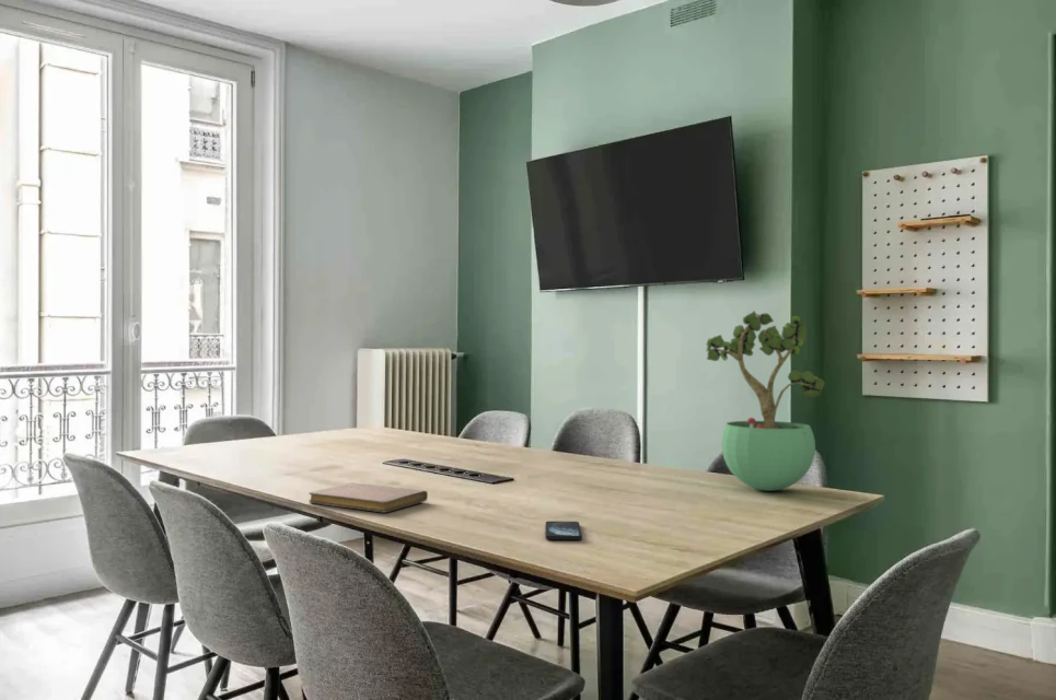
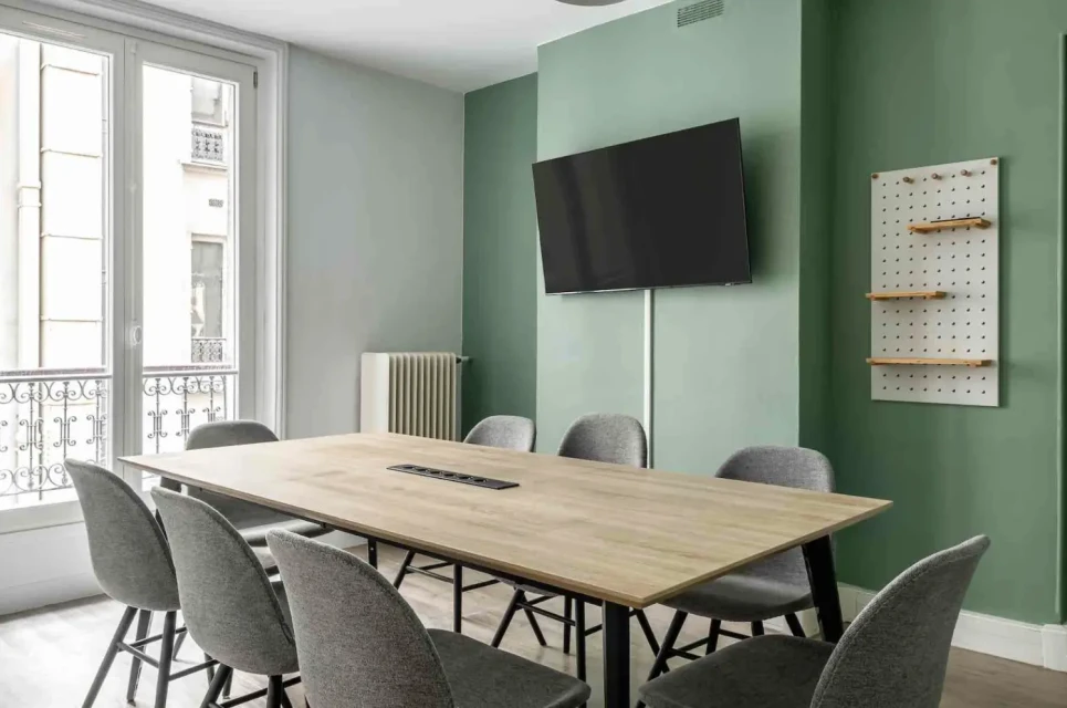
- notebook [307,482,429,514]
- potted plant [705,311,826,492]
- smartphone [545,521,583,541]
